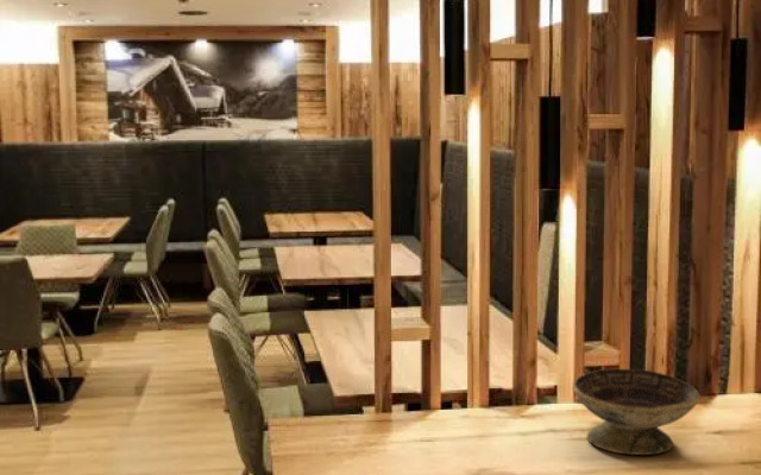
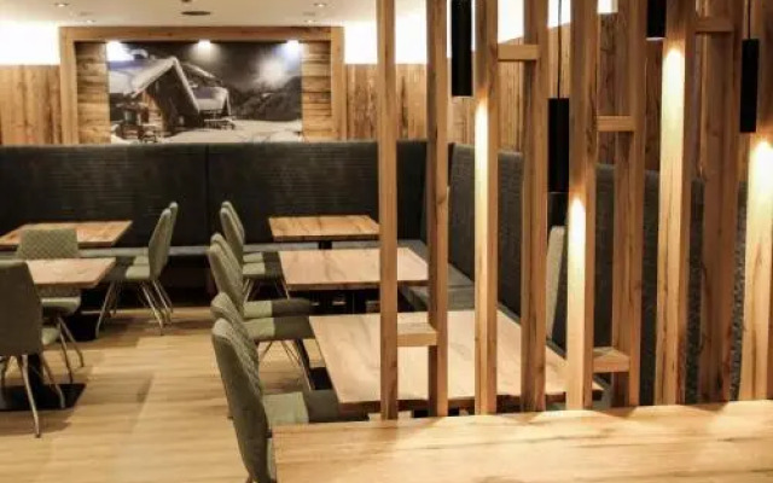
- decorative bowl [571,368,702,456]
